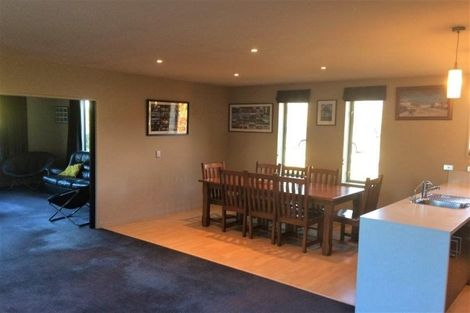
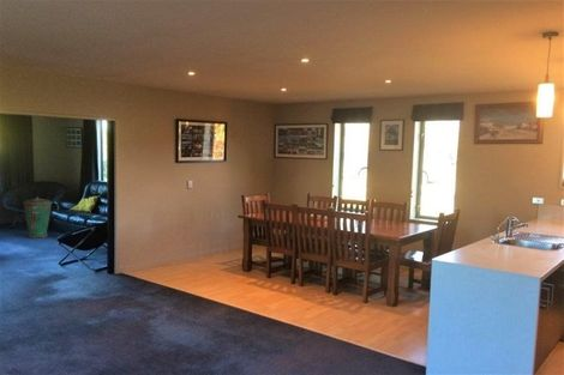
+ trash can [22,196,53,240]
